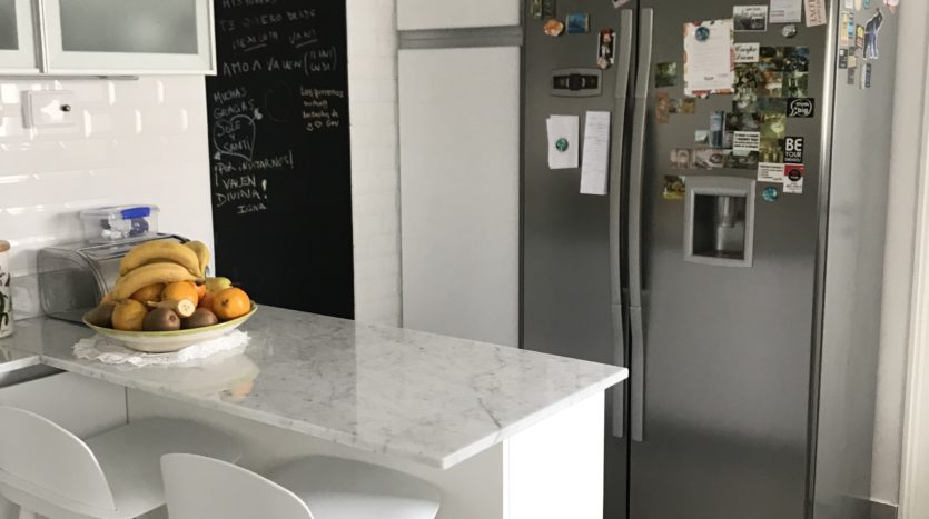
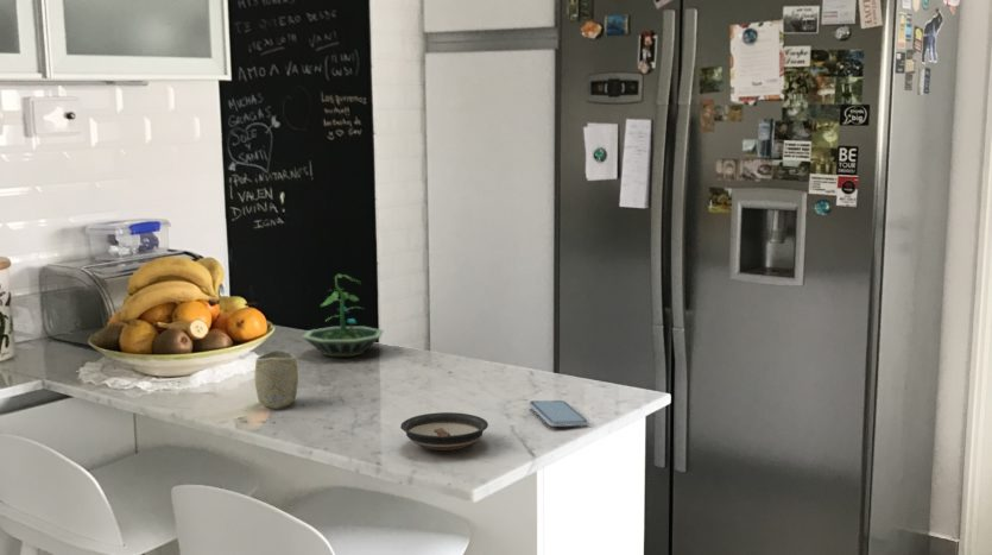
+ saucer [399,411,489,452]
+ terrarium [301,273,385,358]
+ cup [254,349,299,410]
+ smartphone [527,399,589,428]
